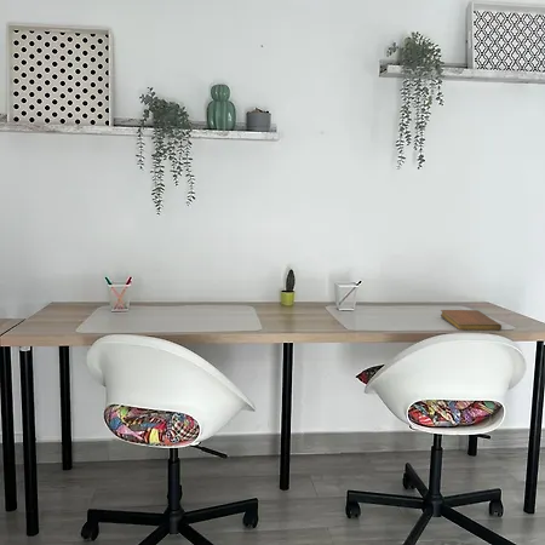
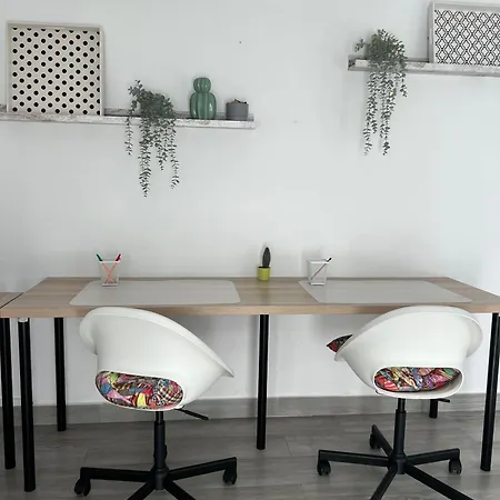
- notebook [440,309,503,332]
